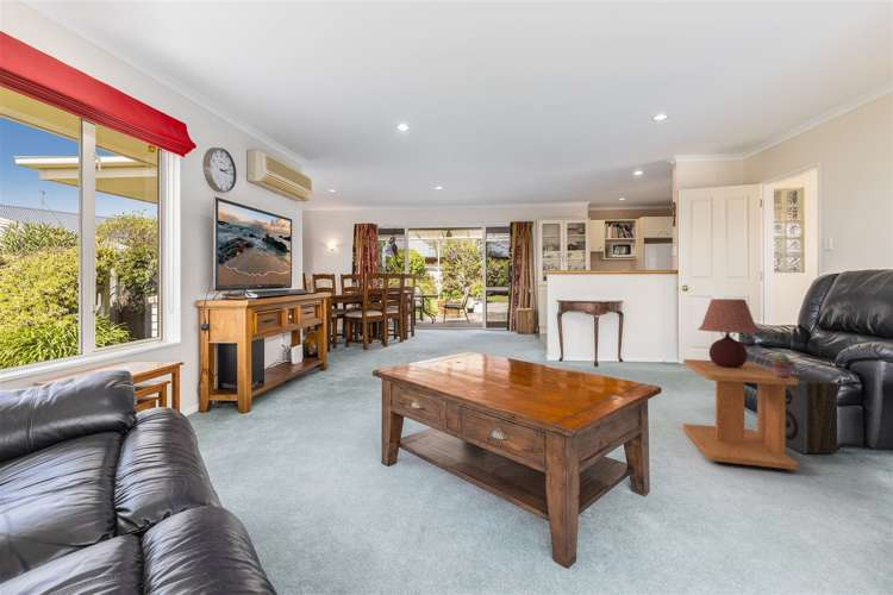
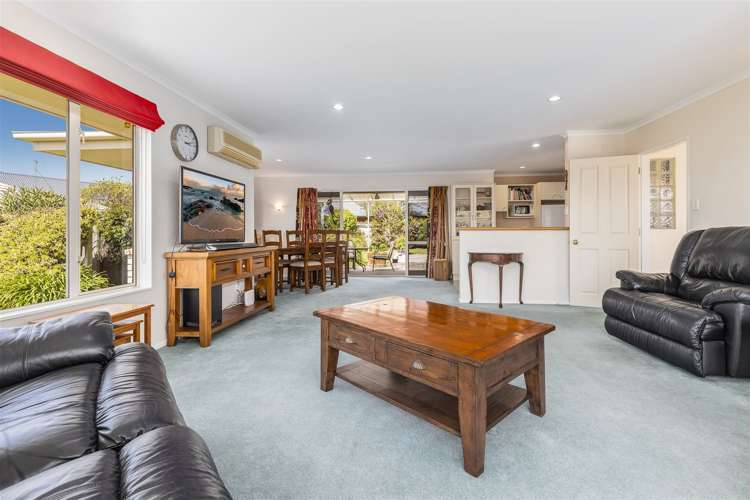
- table lamp [697,298,762,368]
- speaker [785,372,838,455]
- potted succulent [770,352,795,378]
- side table [682,358,799,471]
